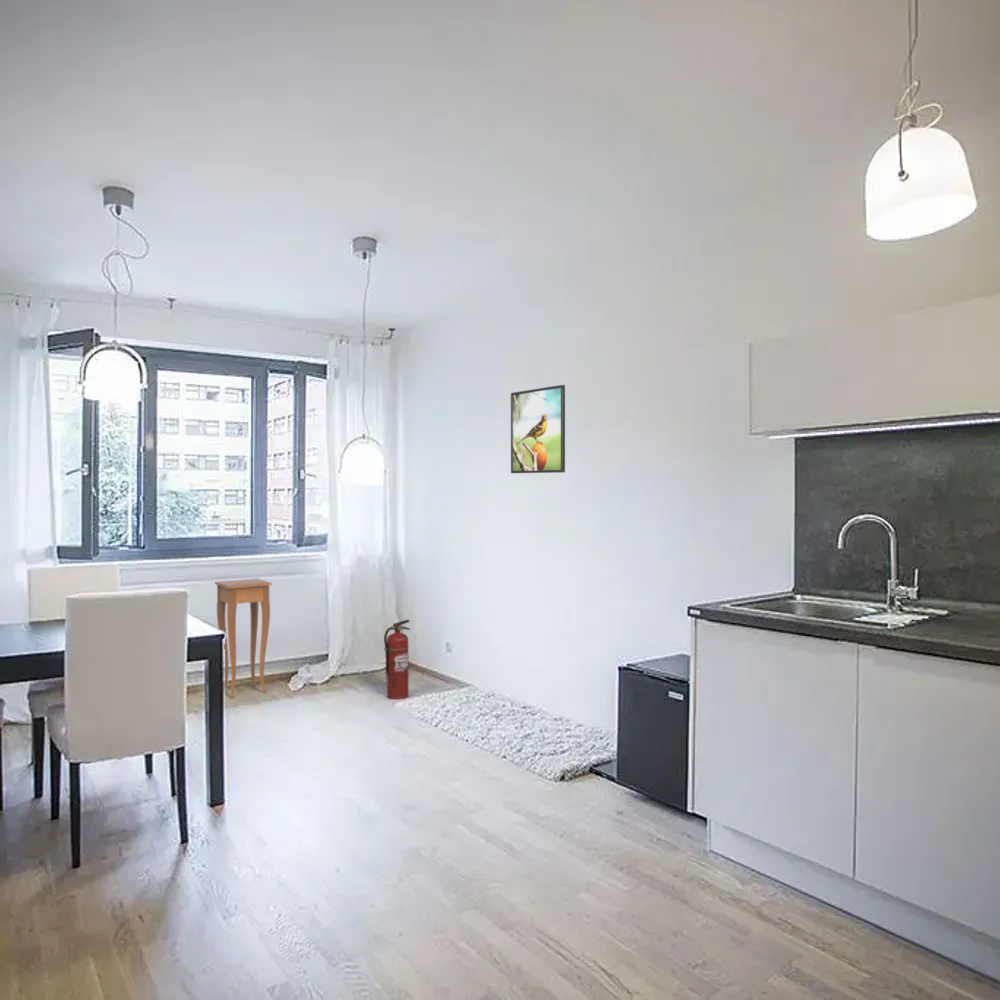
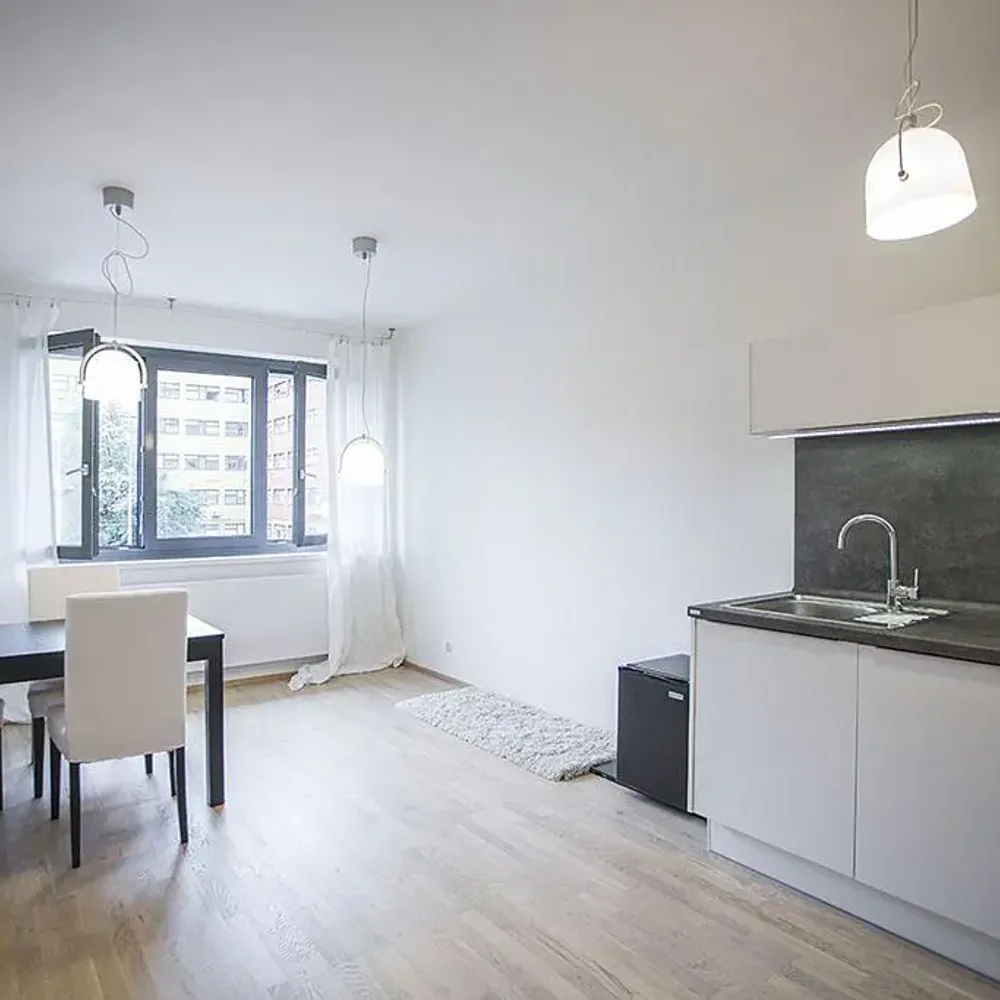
- fire extinguisher [383,619,411,700]
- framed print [510,384,566,474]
- side table [214,578,273,700]
